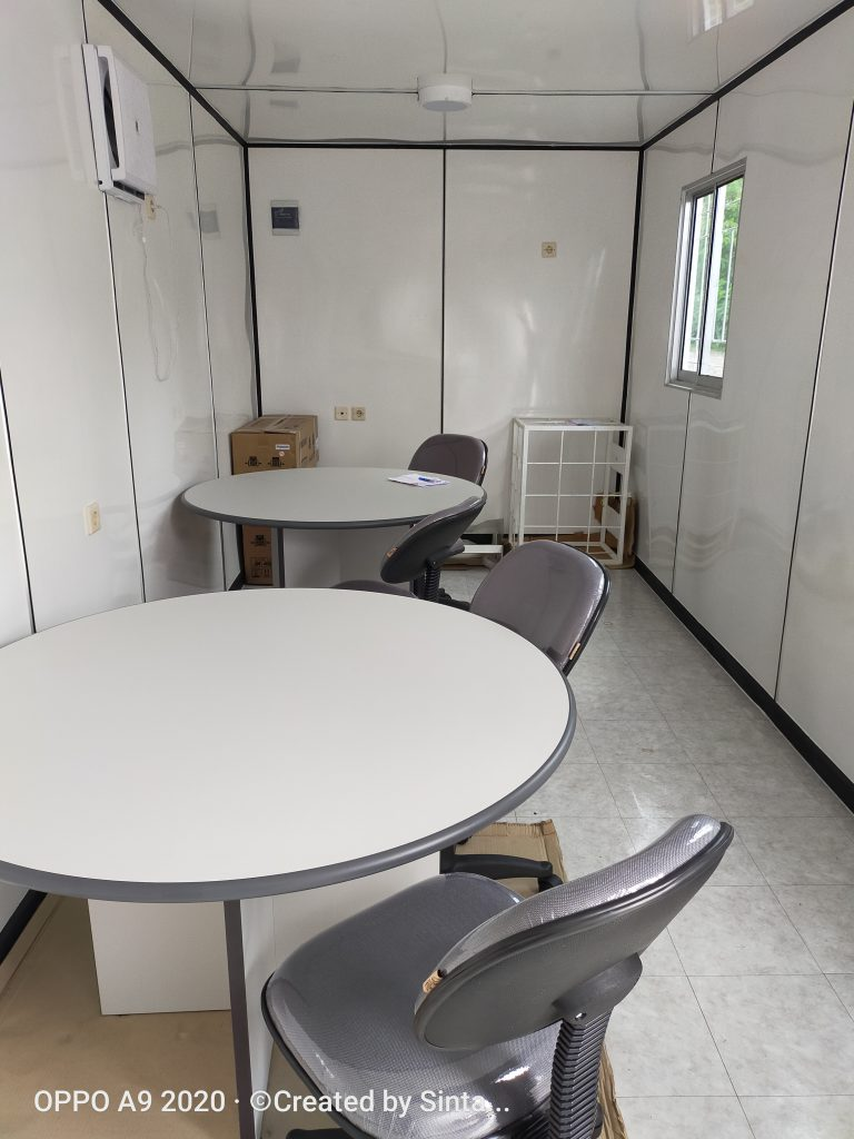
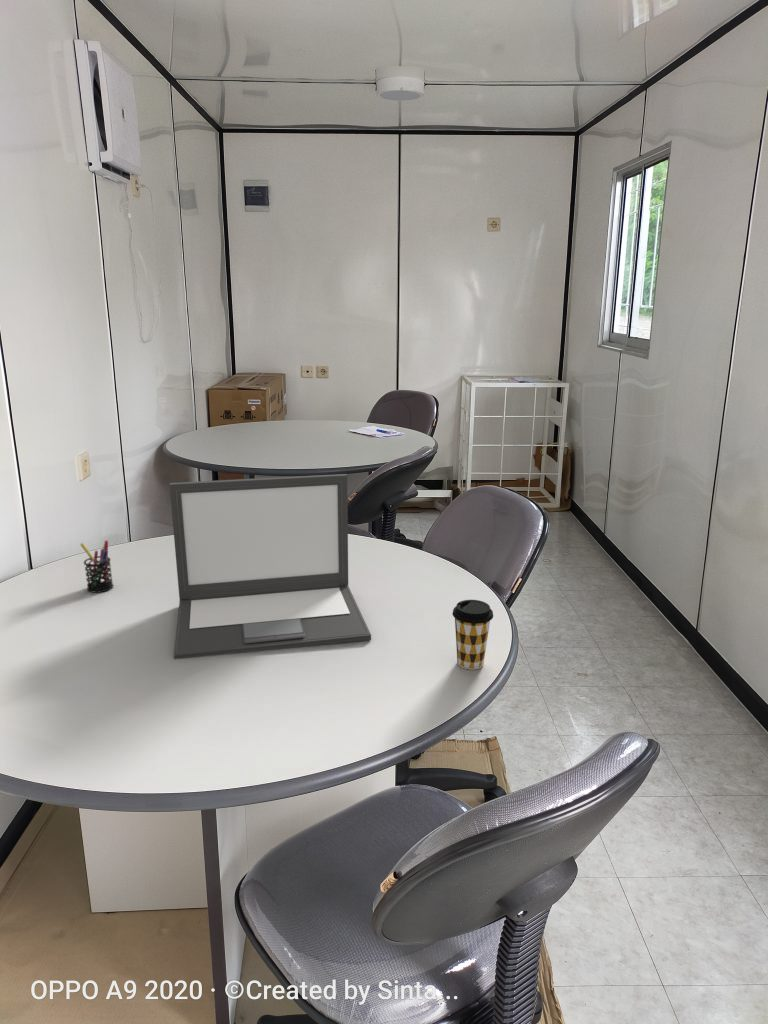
+ pen holder [79,540,114,594]
+ laptop [169,473,372,660]
+ coffee cup [452,599,494,671]
